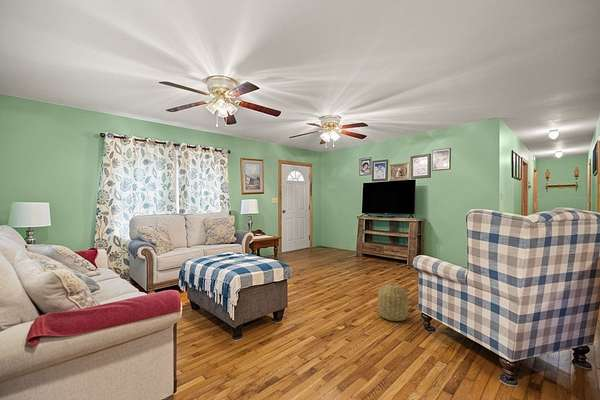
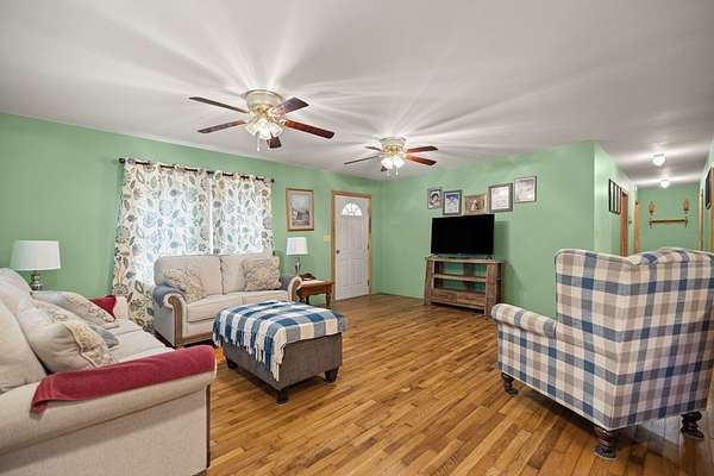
- basket [377,282,409,322]
